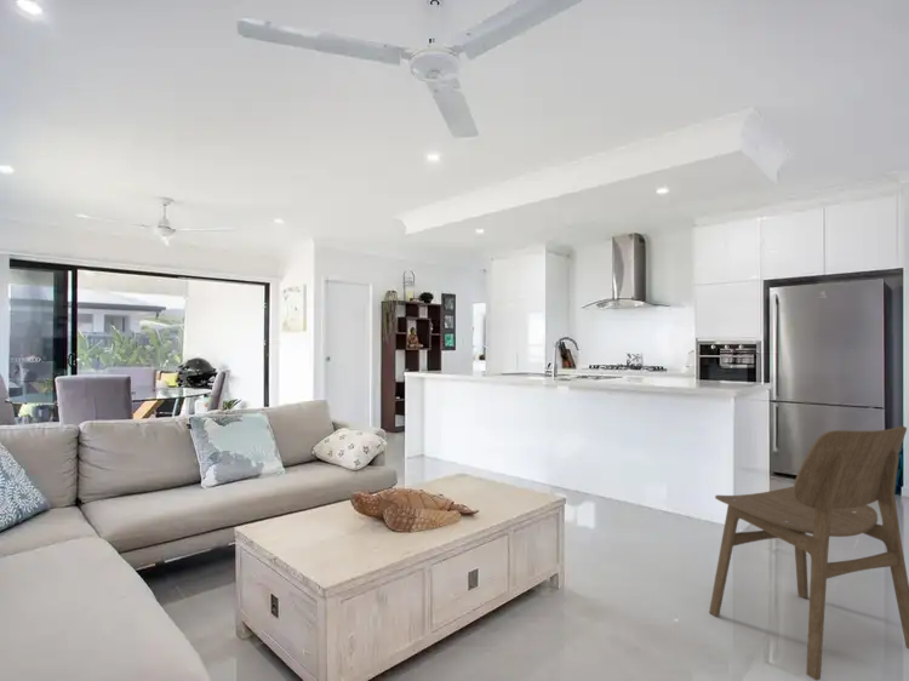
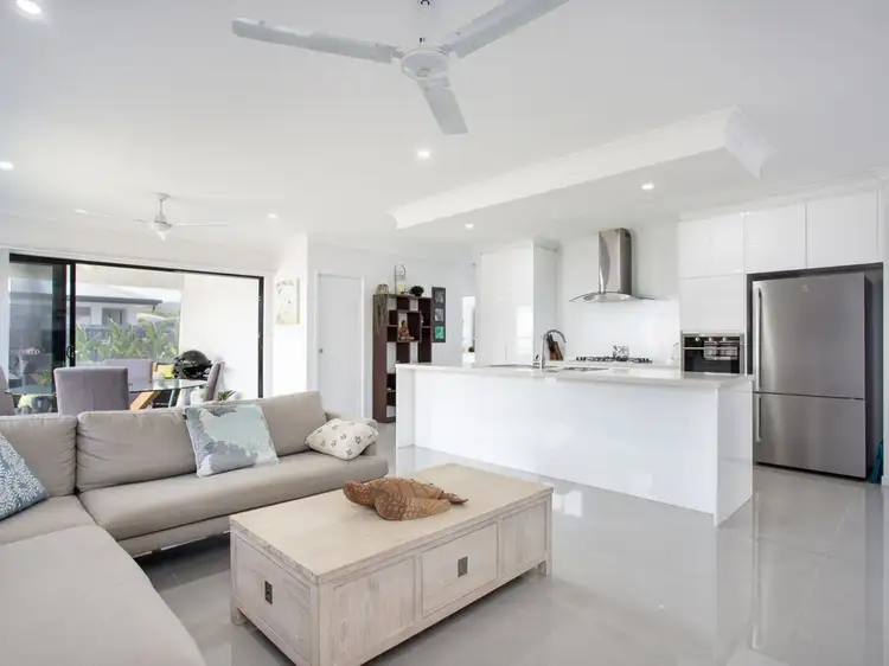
- dining chair [708,425,909,681]
